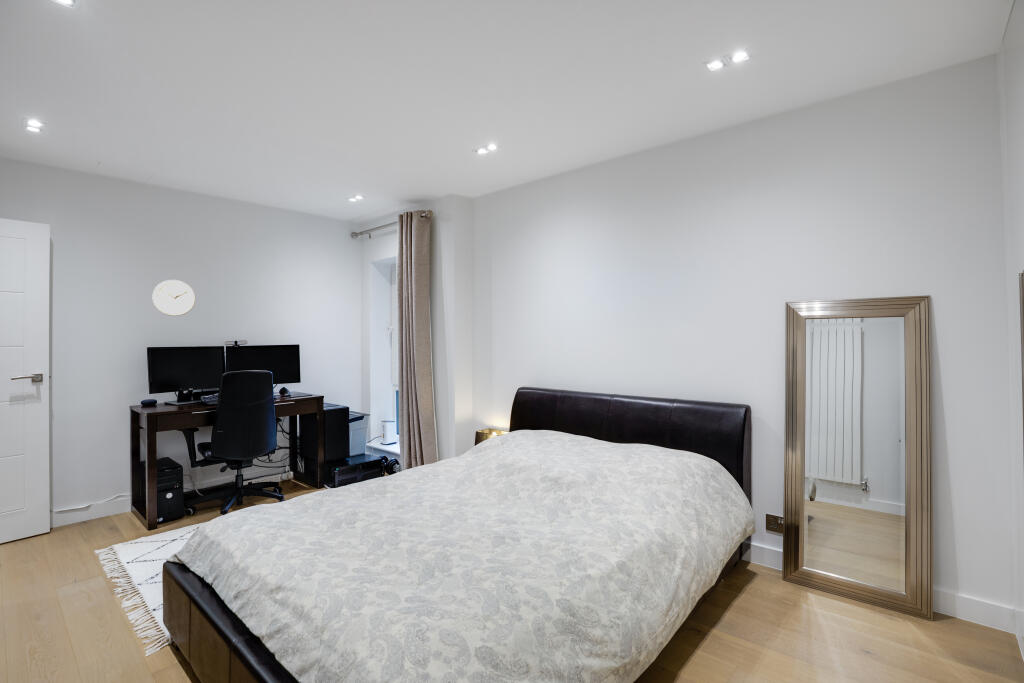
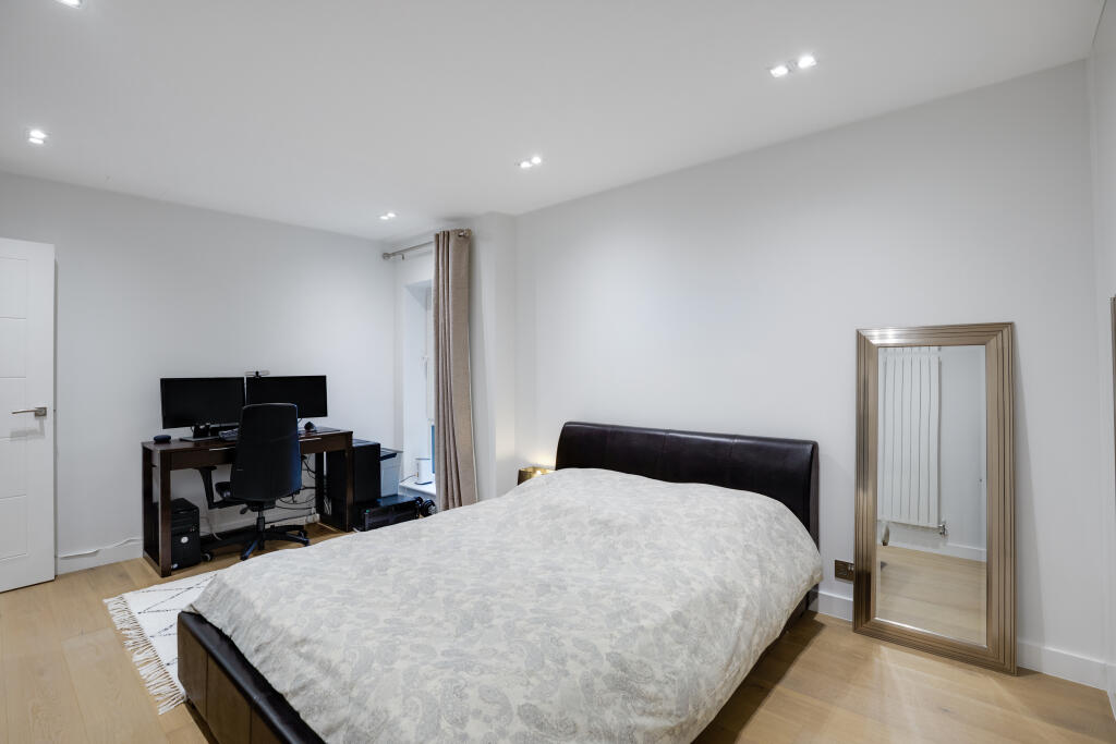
- wall clock [151,279,196,317]
